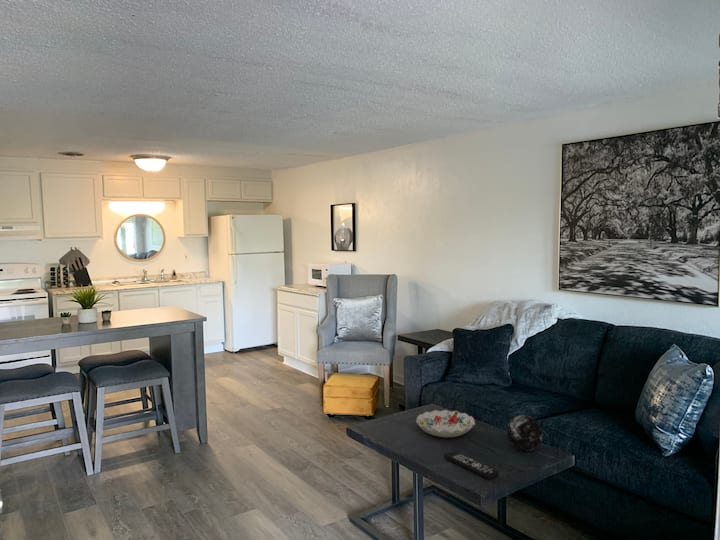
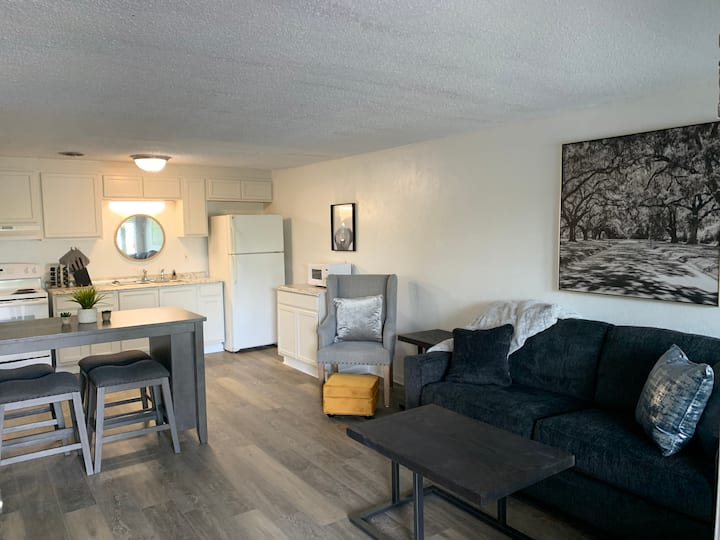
- decorative bowl [415,409,476,438]
- remote control [443,450,500,480]
- decorative orb [506,414,544,452]
